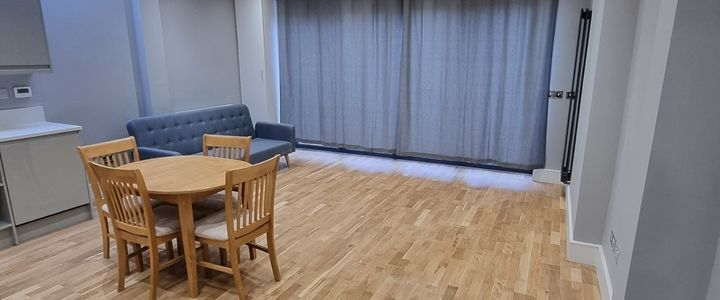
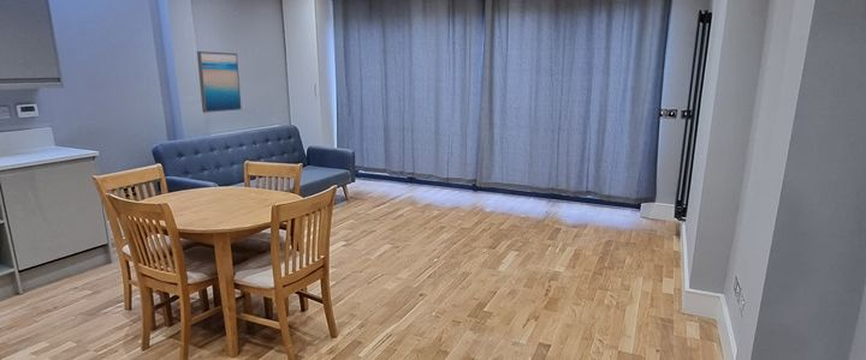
+ wall art [196,50,243,114]
